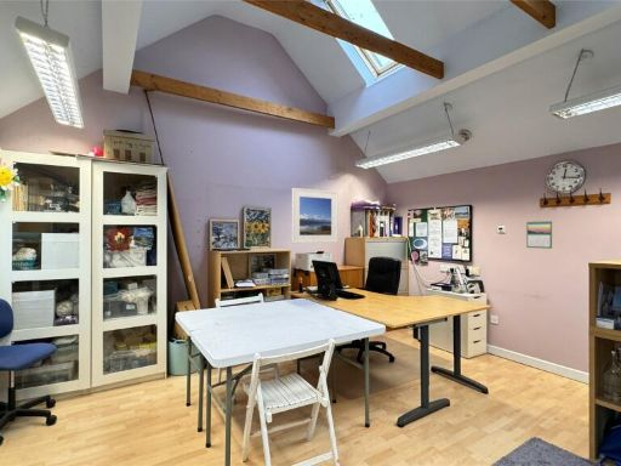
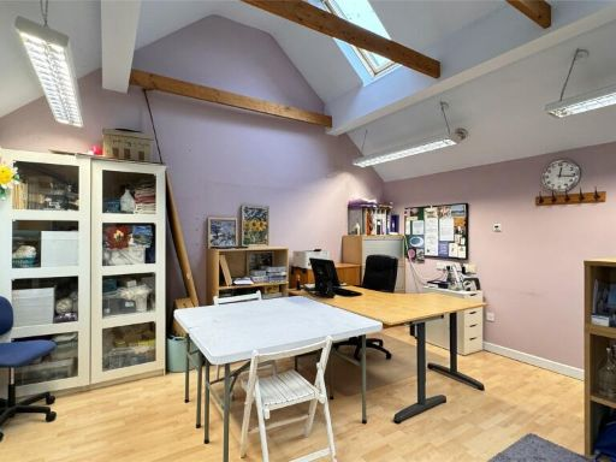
- calendar [525,220,553,250]
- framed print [291,187,338,244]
